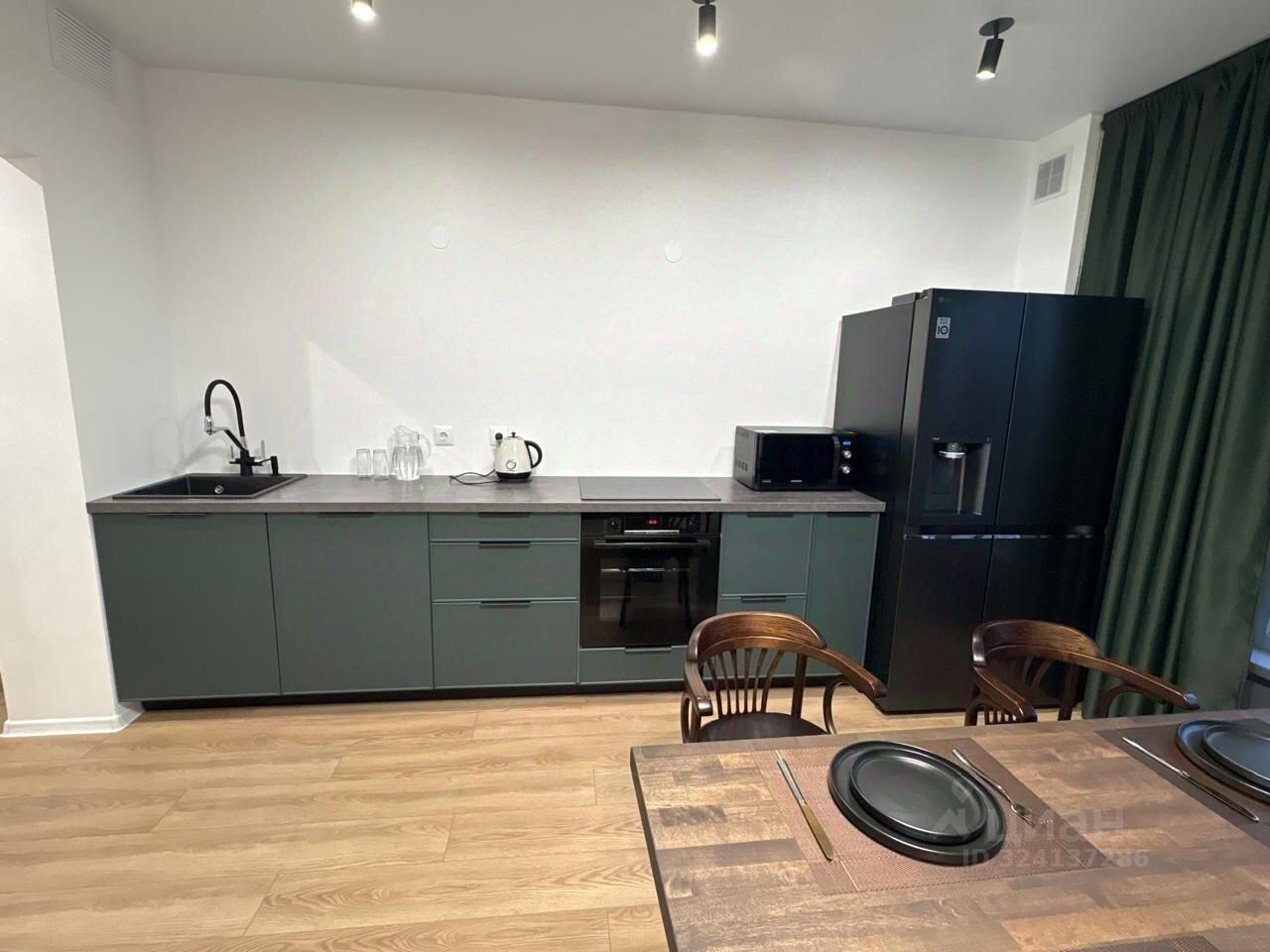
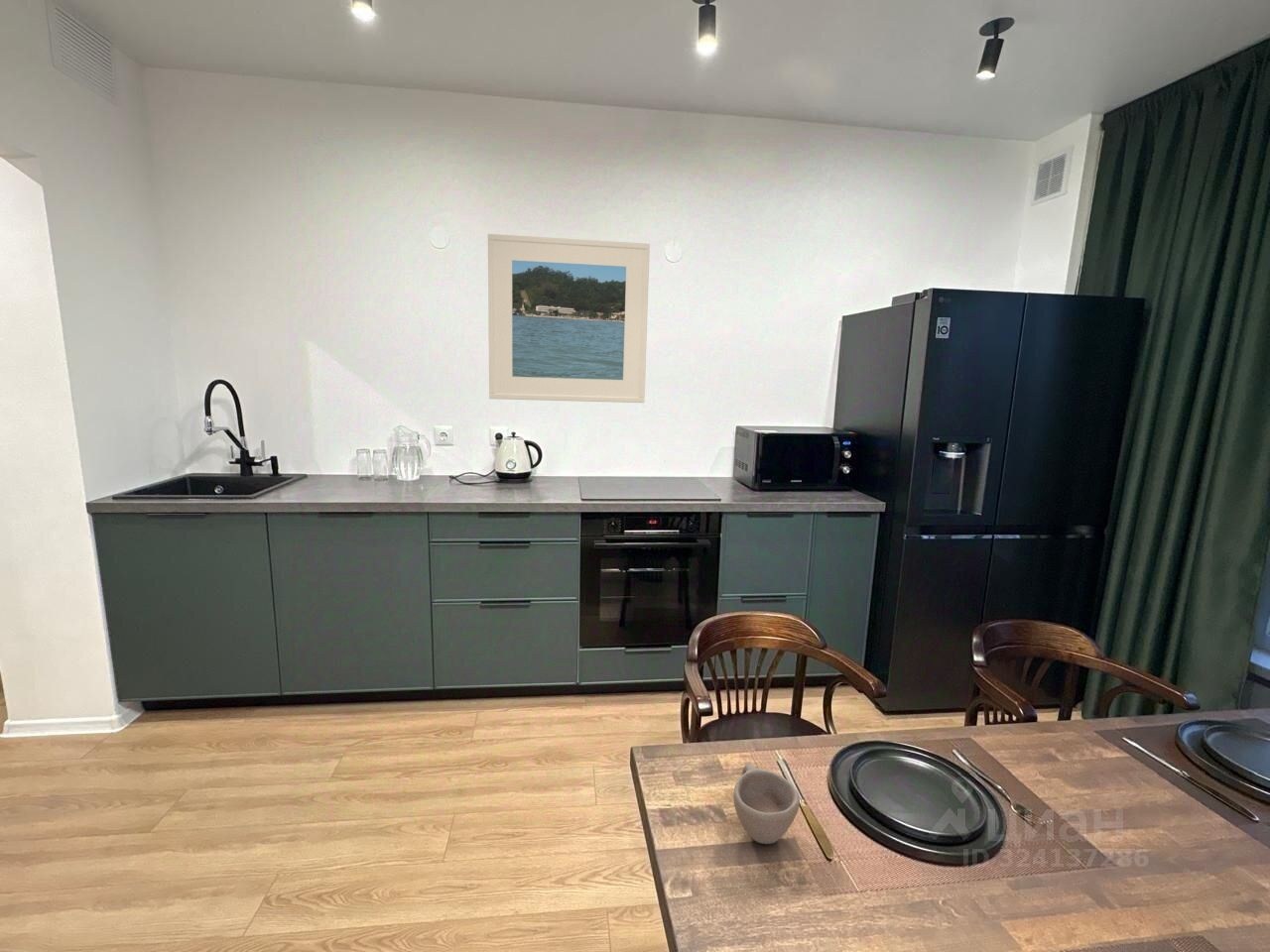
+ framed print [487,233,651,404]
+ cup [732,762,801,845]
